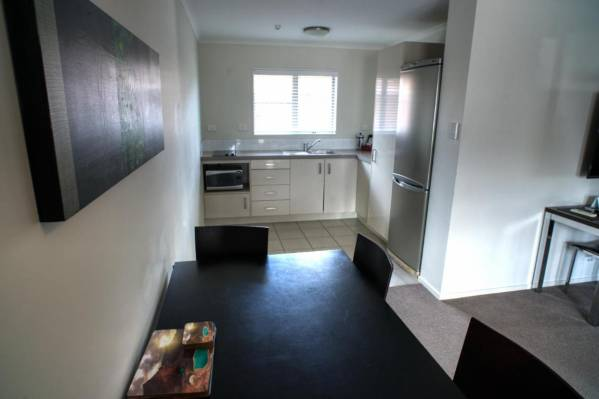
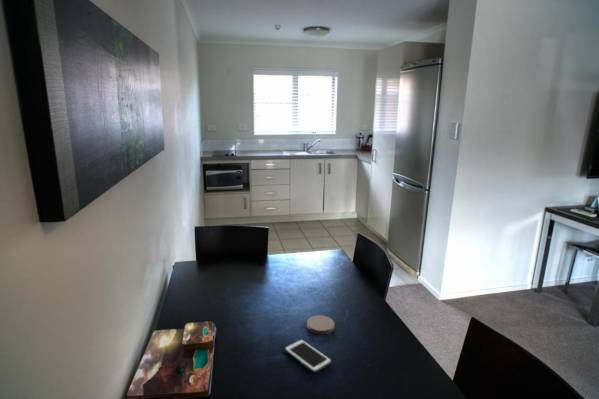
+ cell phone [284,338,333,374]
+ coaster [306,314,335,335]
